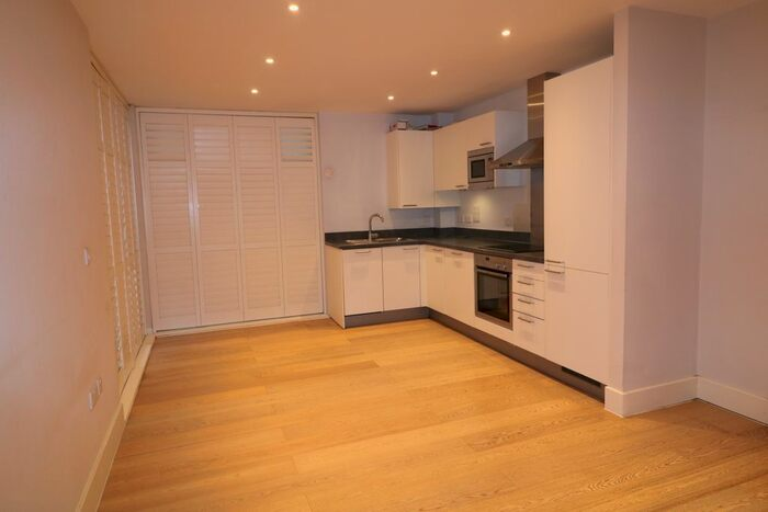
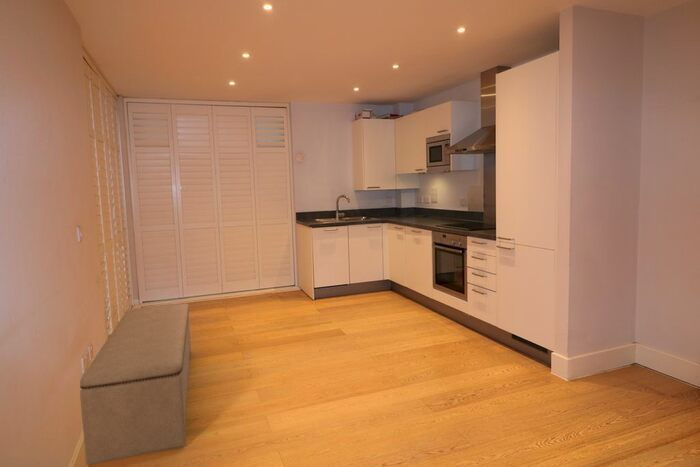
+ bench [79,303,192,466]
